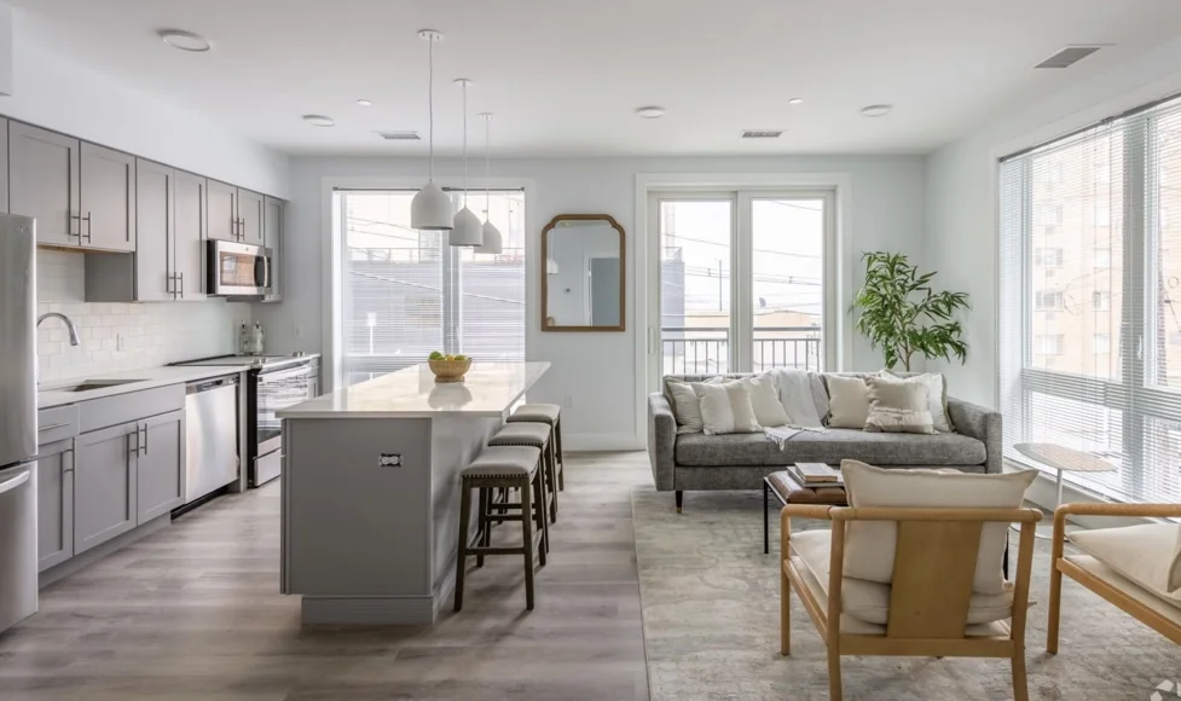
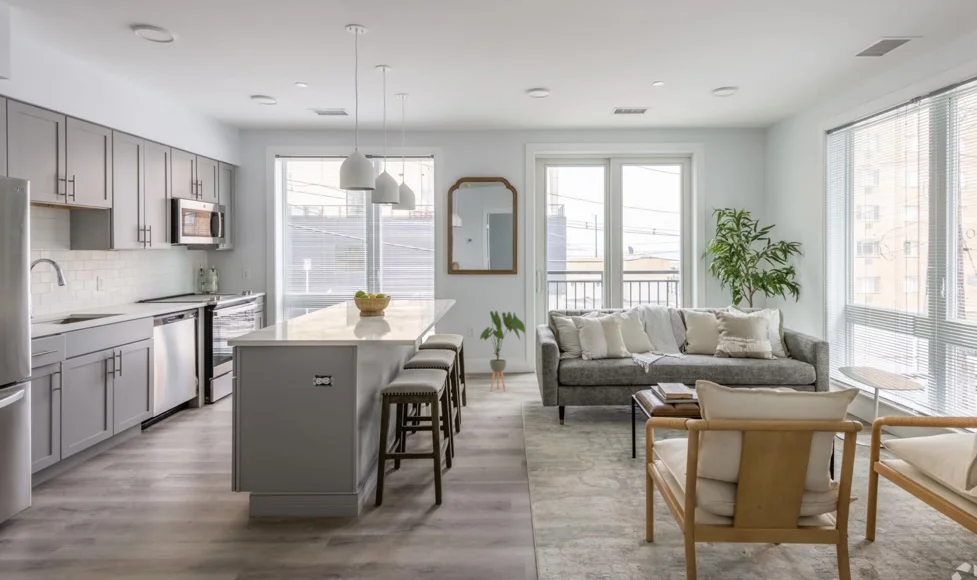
+ house plant [479,310,526,392]
